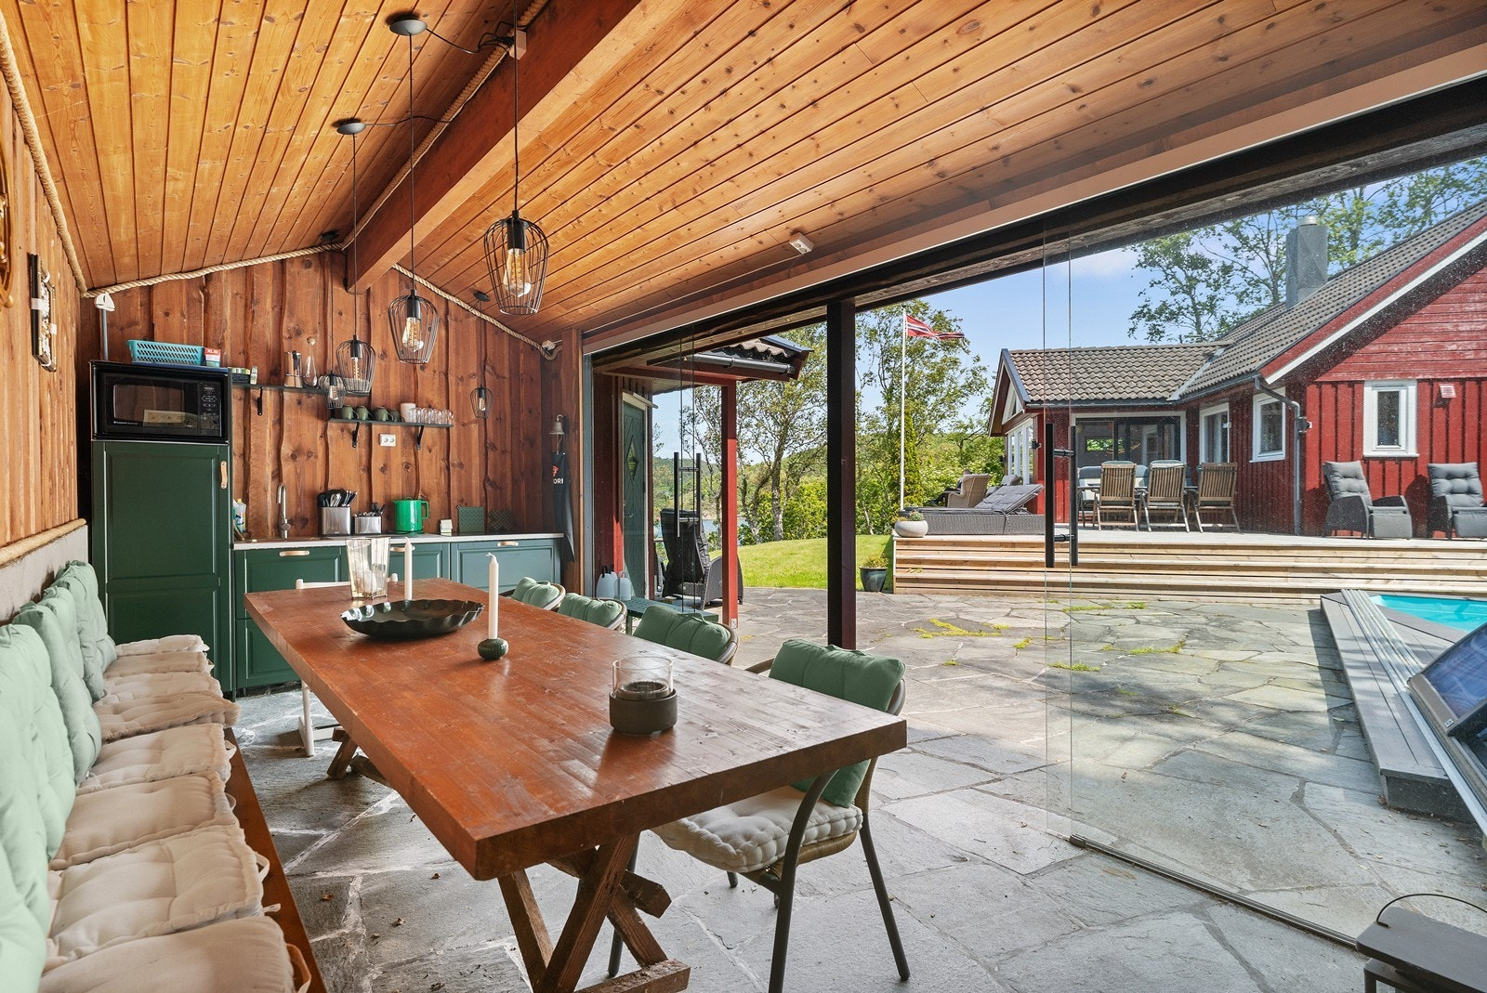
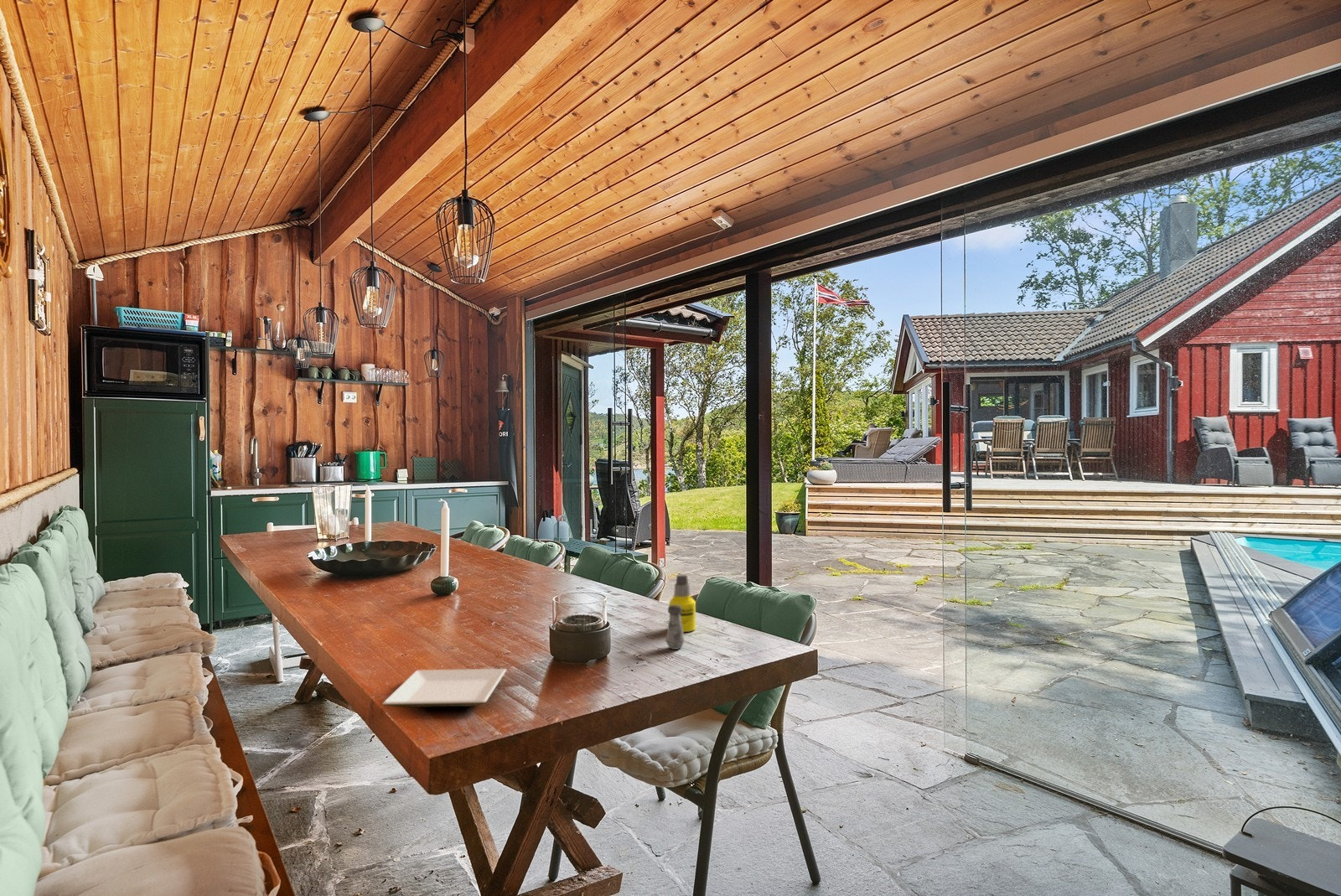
+ plate [381,668,507,708]
+ salt shaker [665,605,686,650]
+ bottle [668,574,696,633]
